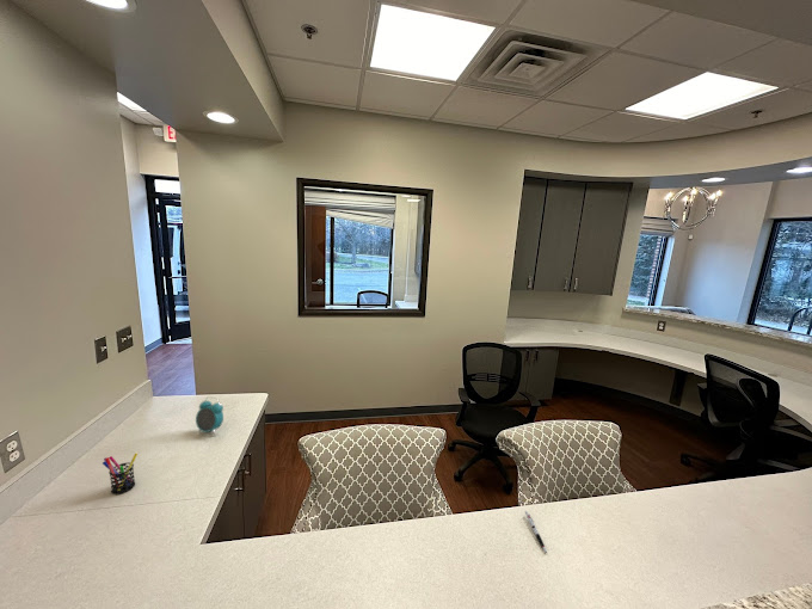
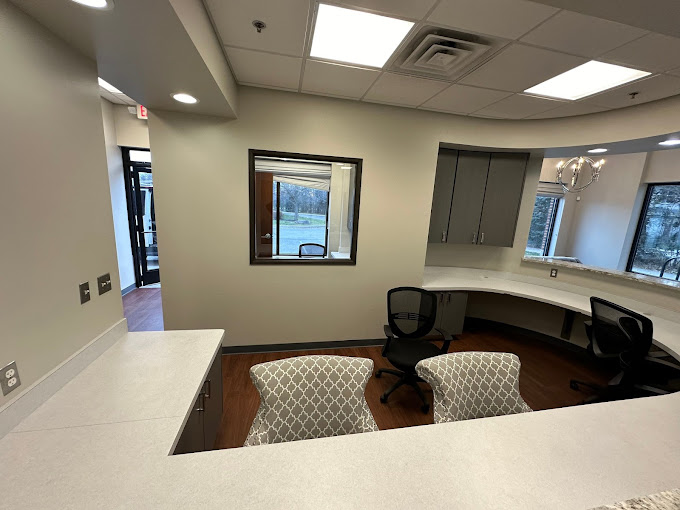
- pen holder [102,453,139,496]
- alarm clock [195,395,224,437]
- pen [524,510,548,554]
